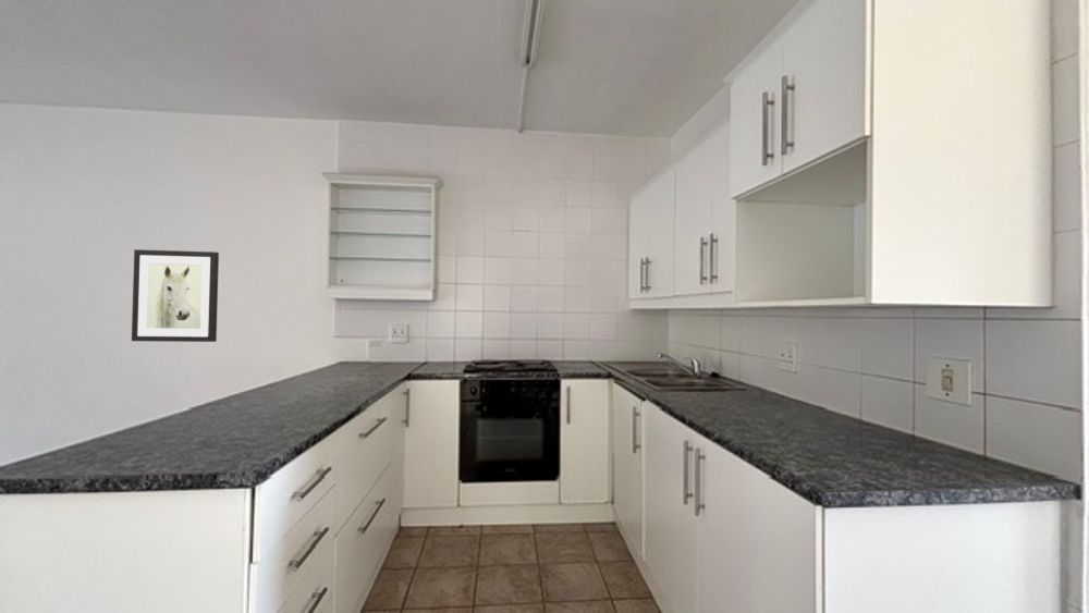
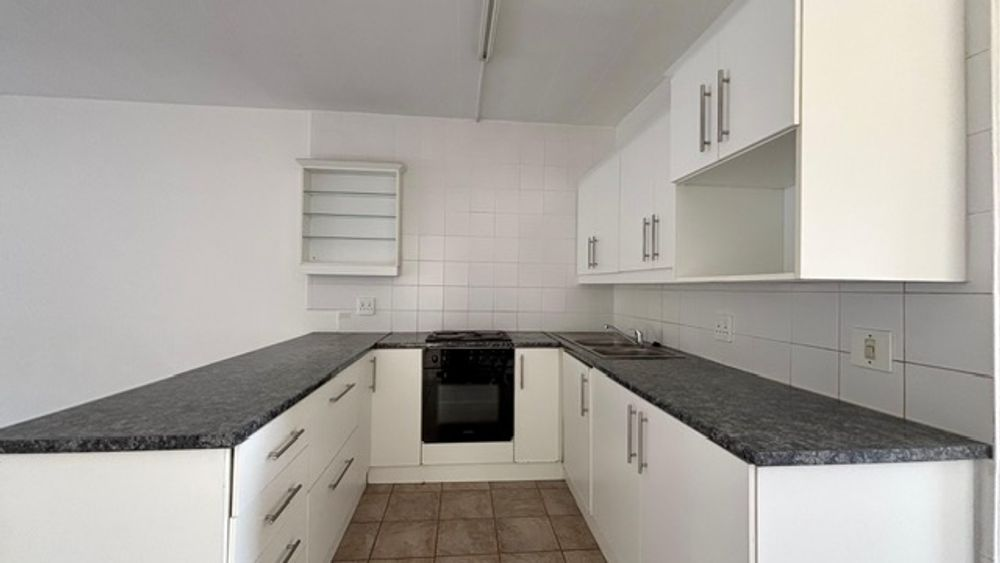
- wall art [131,248,220,343]
